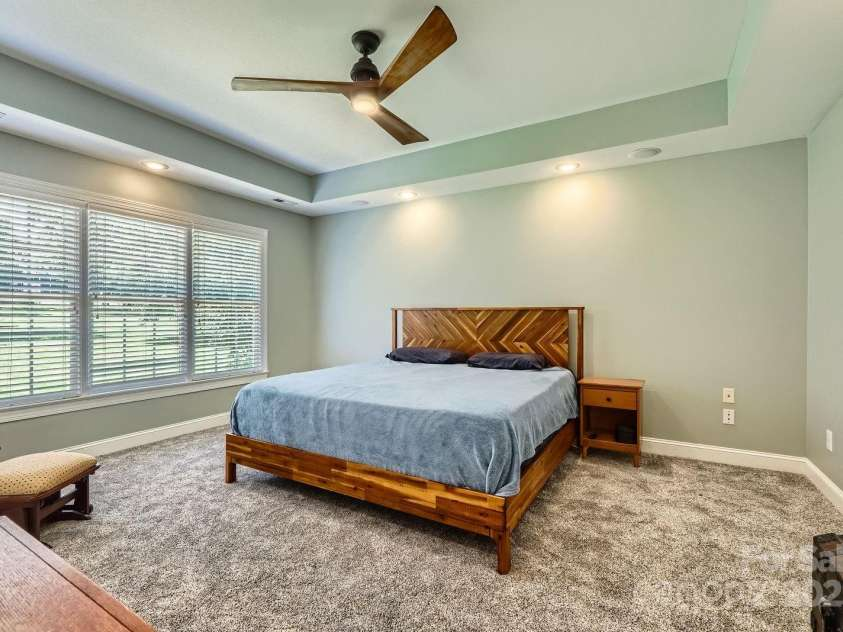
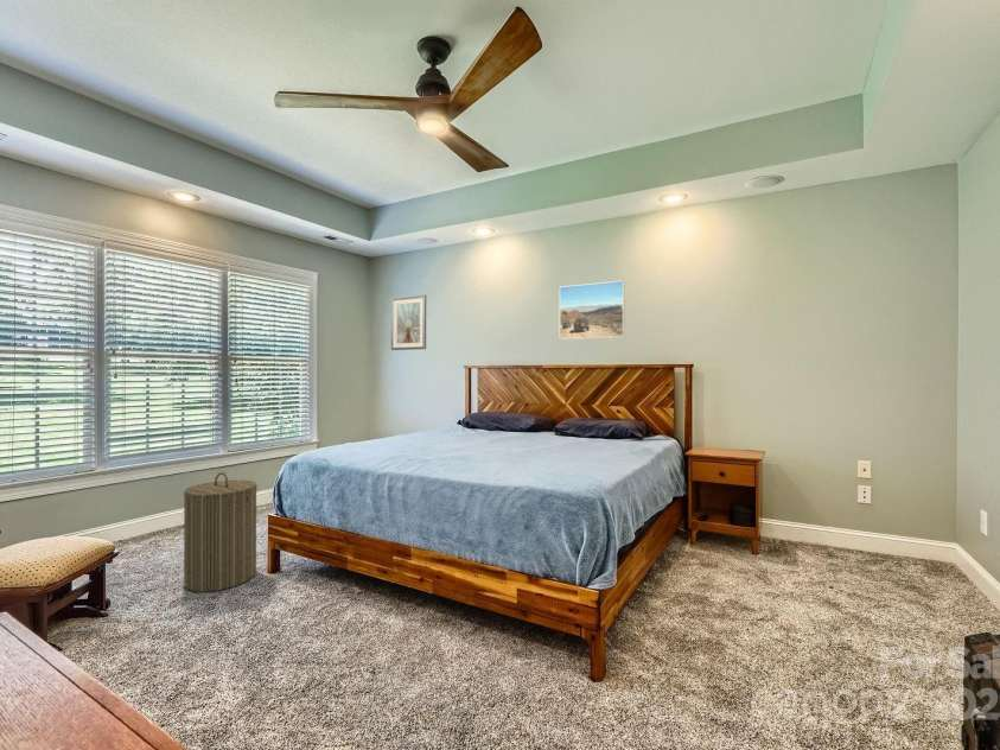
+ picture frame [390,293,427,351]
+ laundry hamper [183,471,259,593]
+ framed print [559,280,625,341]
